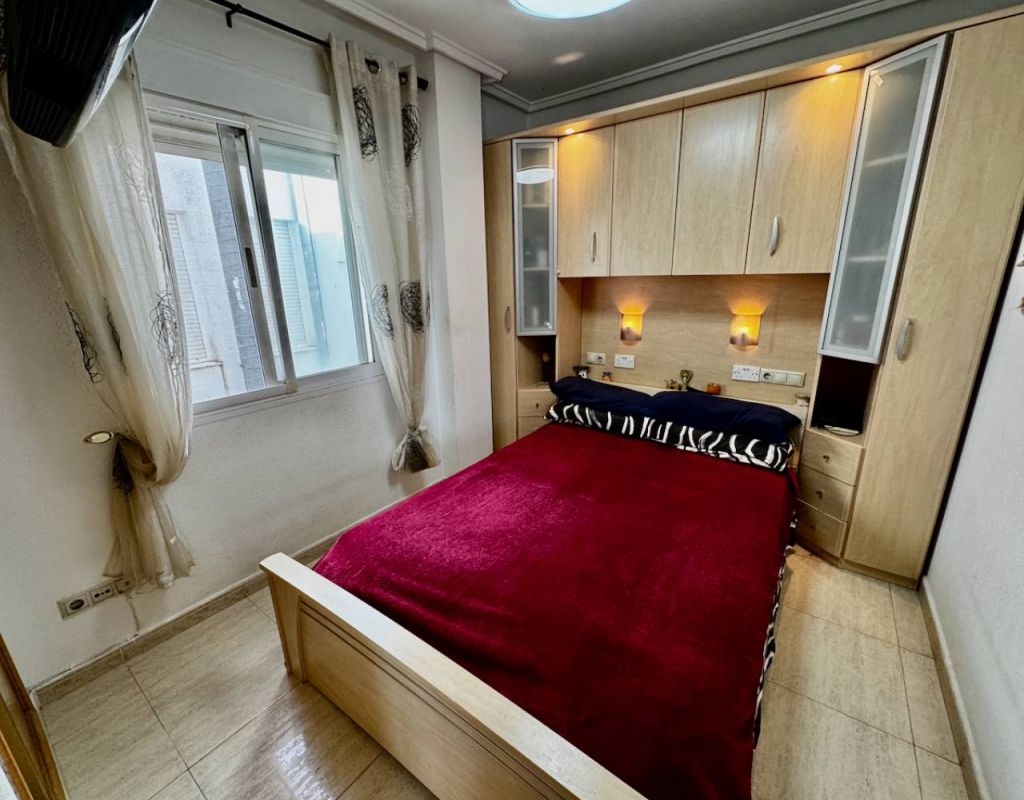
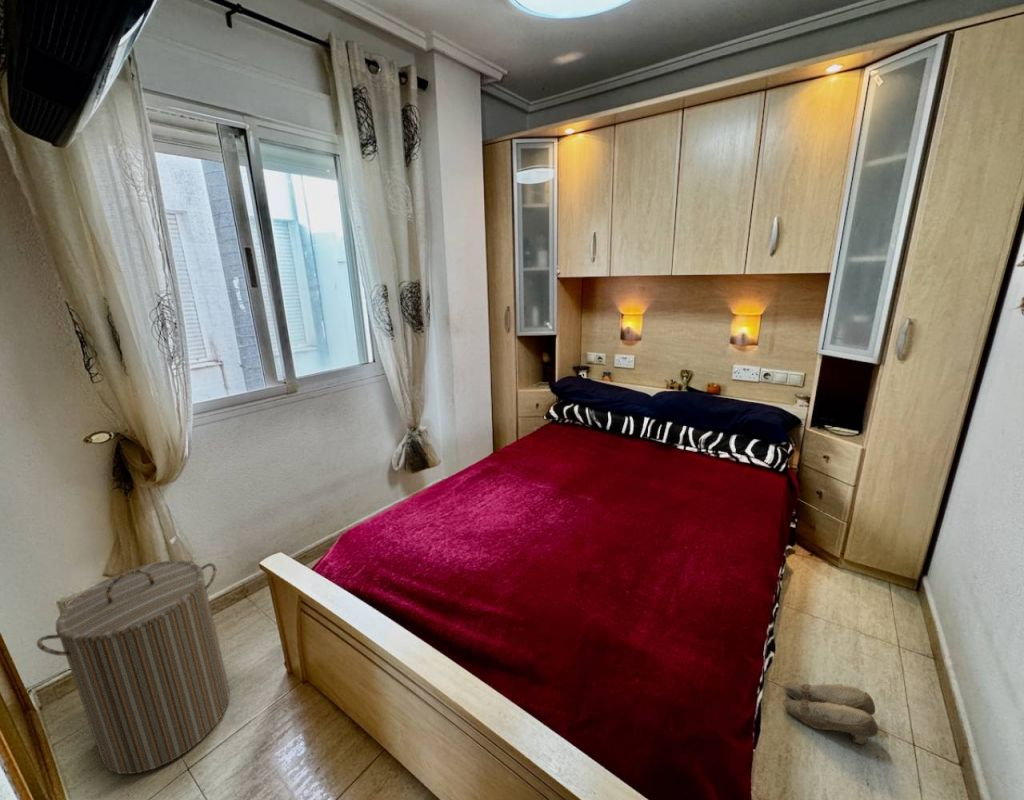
+ laundry hamper [36,559,231,775]
+ slippers [781,683,880,746]
